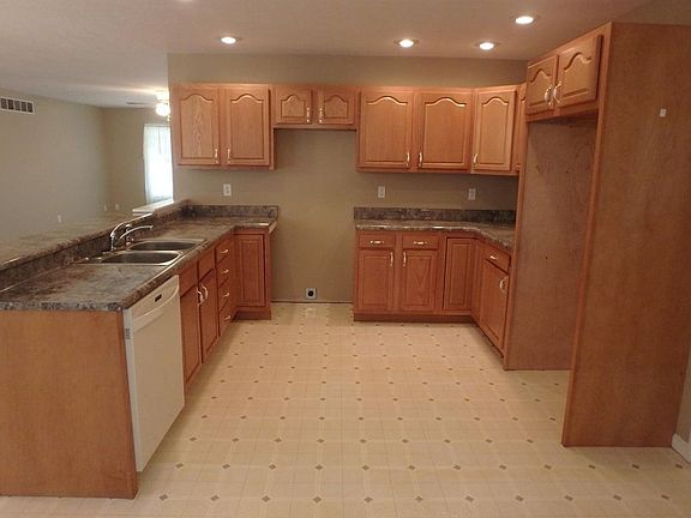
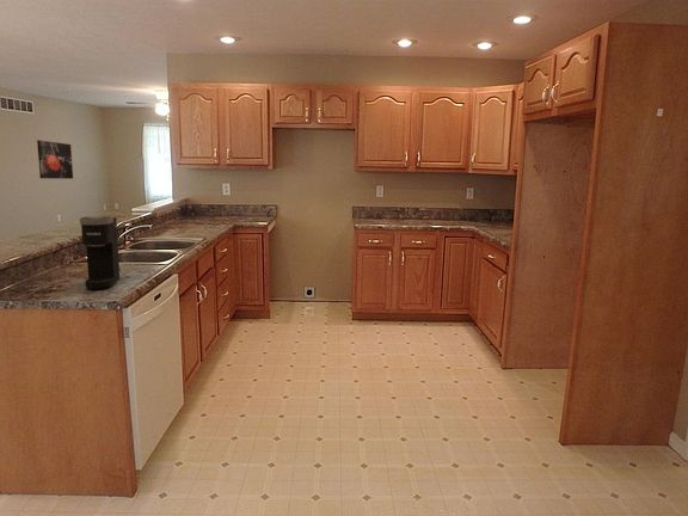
+ wall art [36,140,74,180]
+ coffee maker [79,216,121,290]
